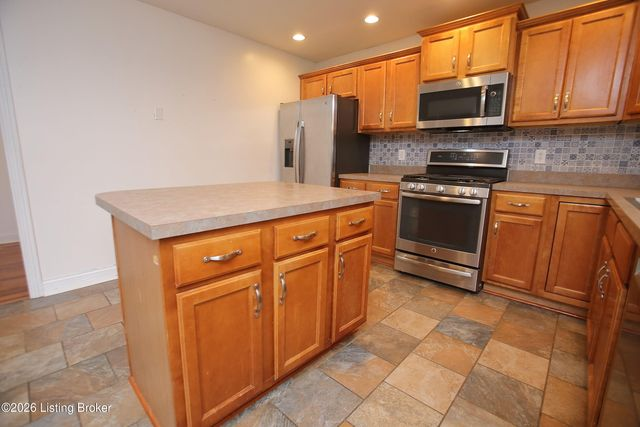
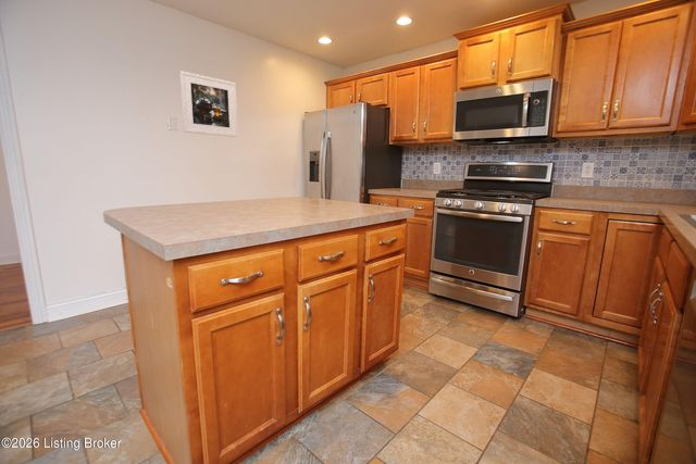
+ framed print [178,70,239,138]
